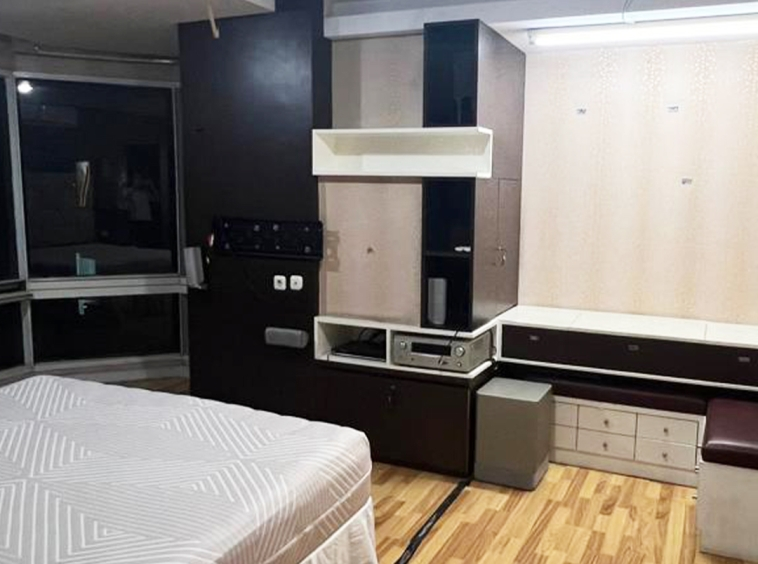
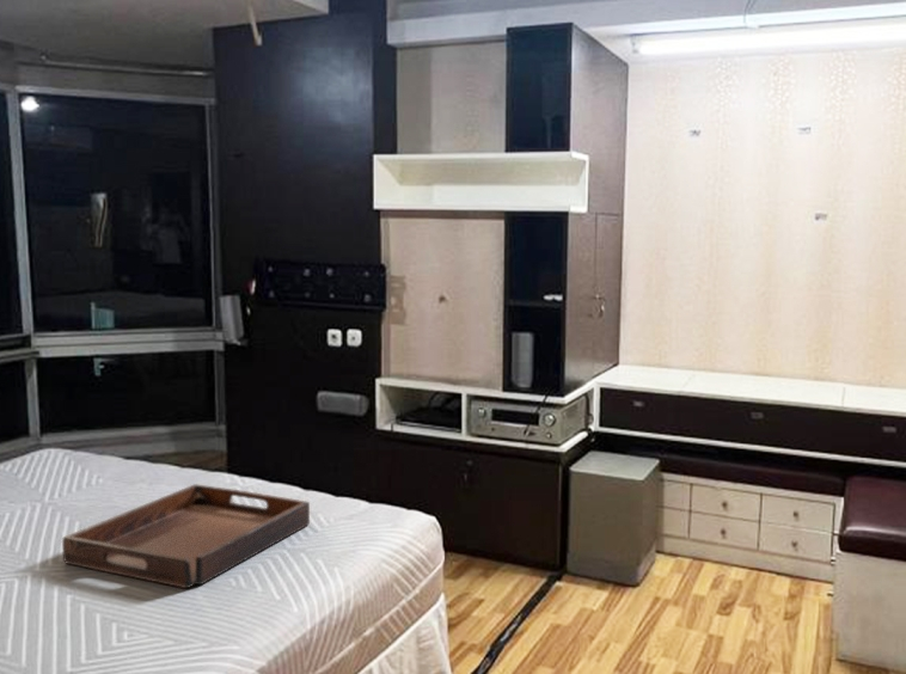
+ serving tray [61,483,311,589]
